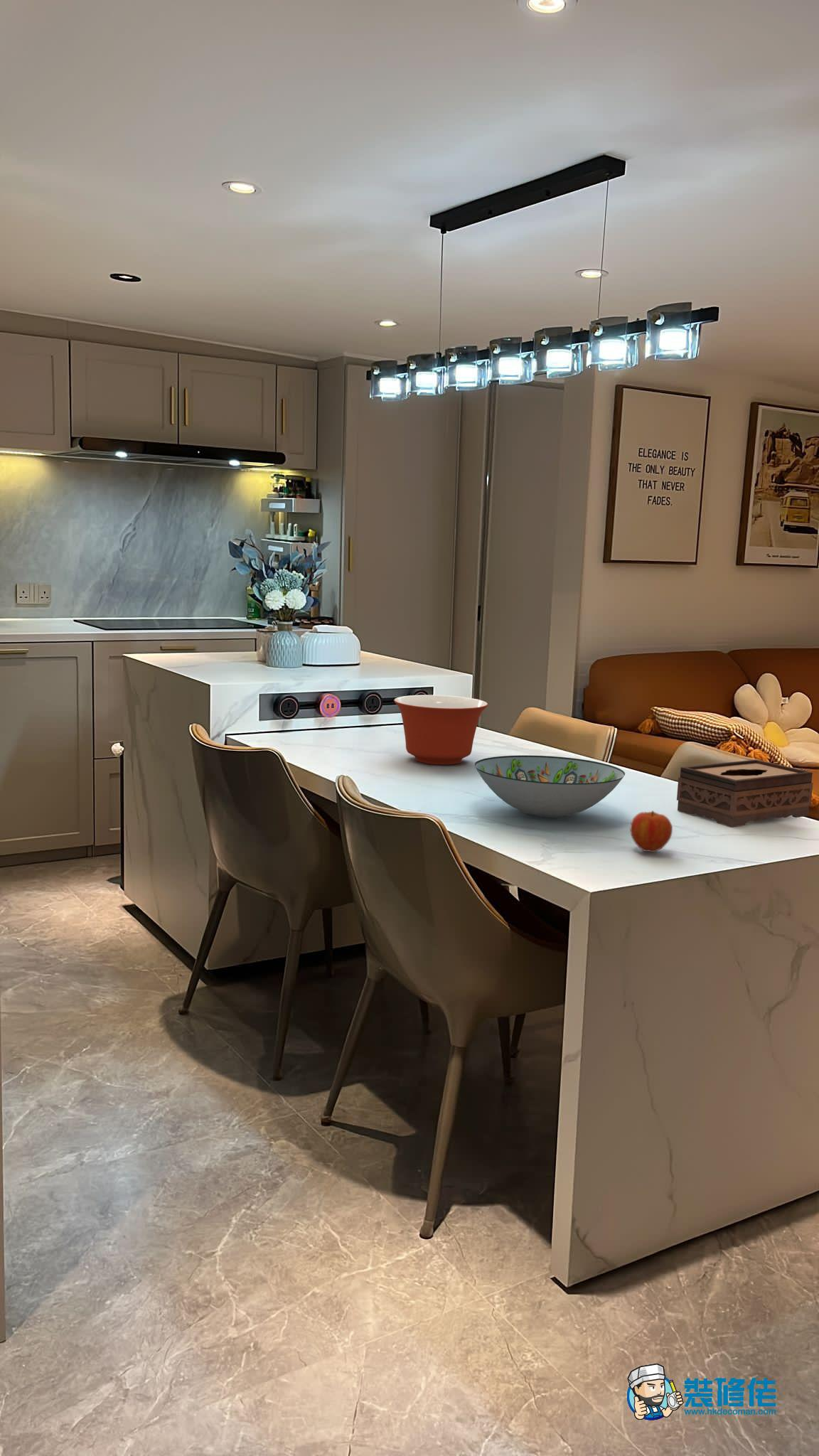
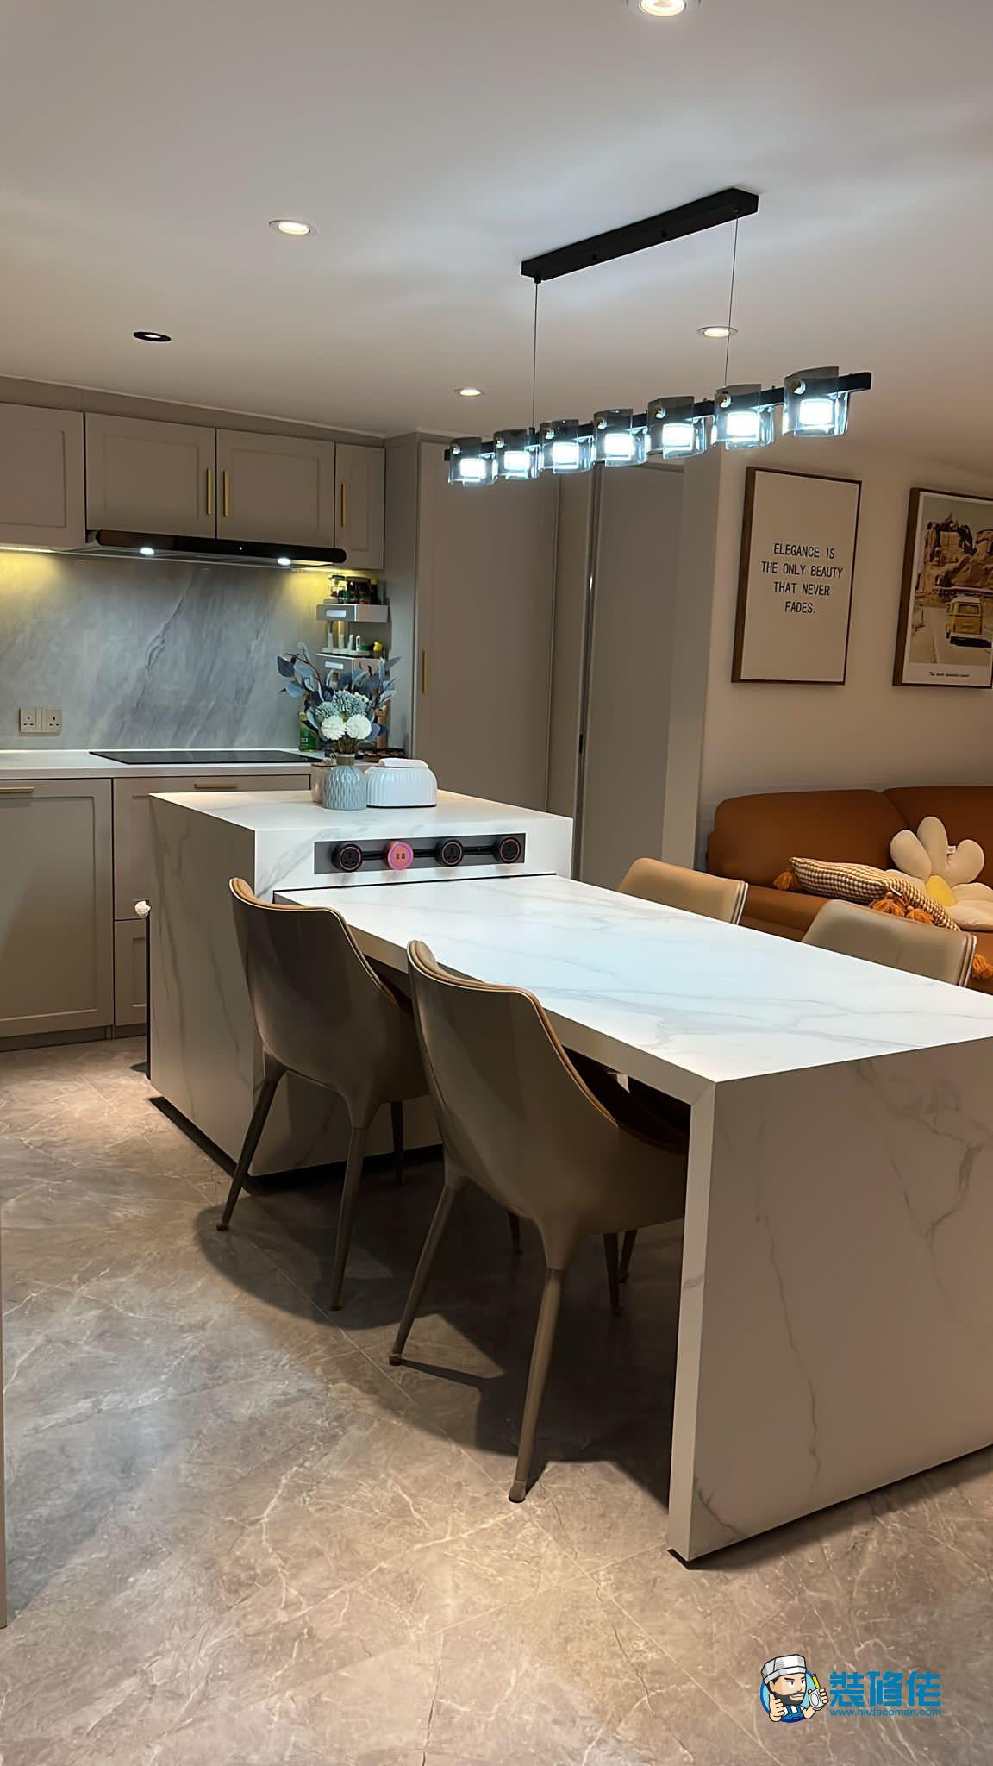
- apple [630,810,673,853]
- decorative bowl [473,755,626,818]
- tissue box [676,759,814,828]
- mixing bowl [393,695,488,765]
